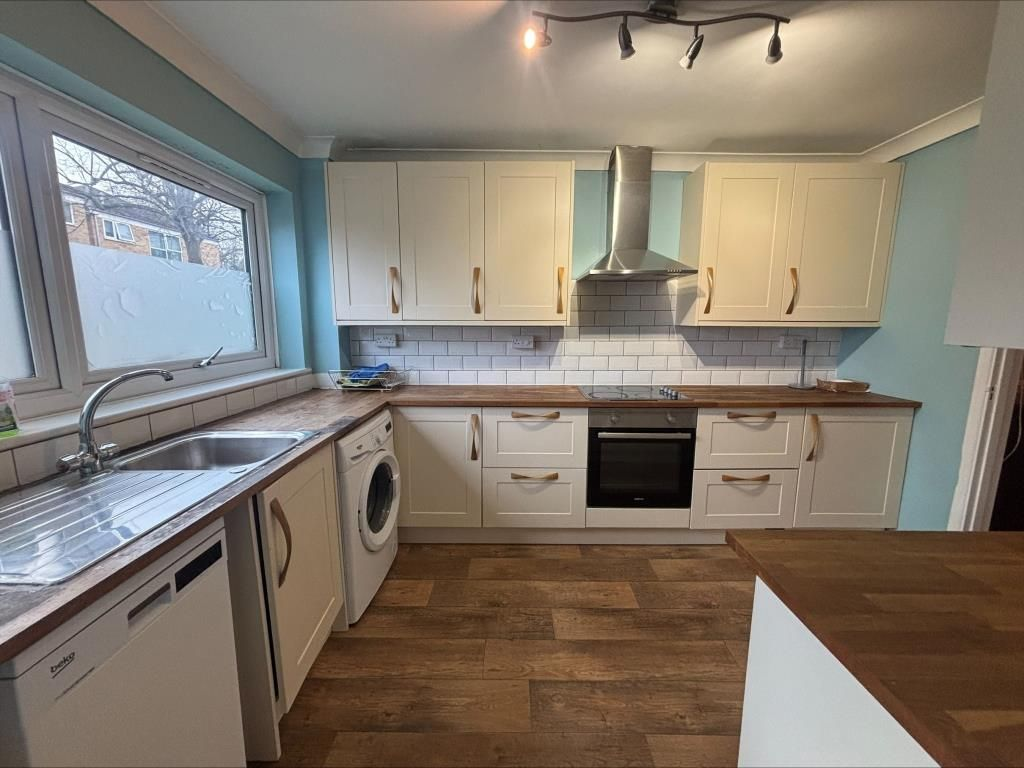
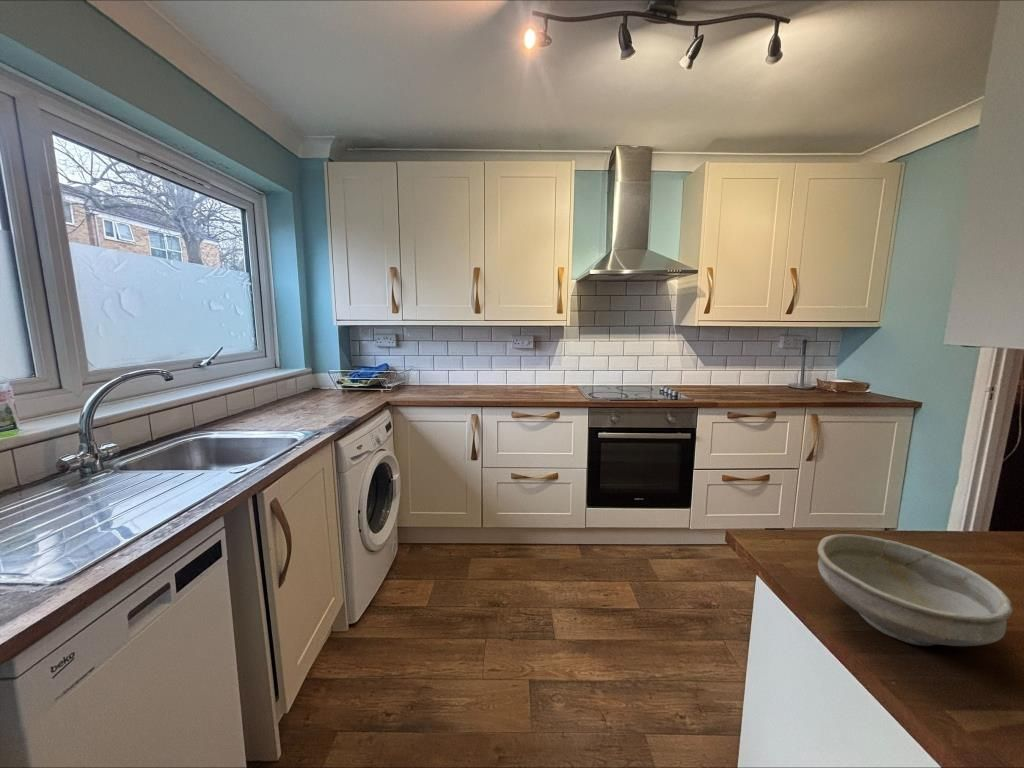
+ bowl [816,533,1014,647]
